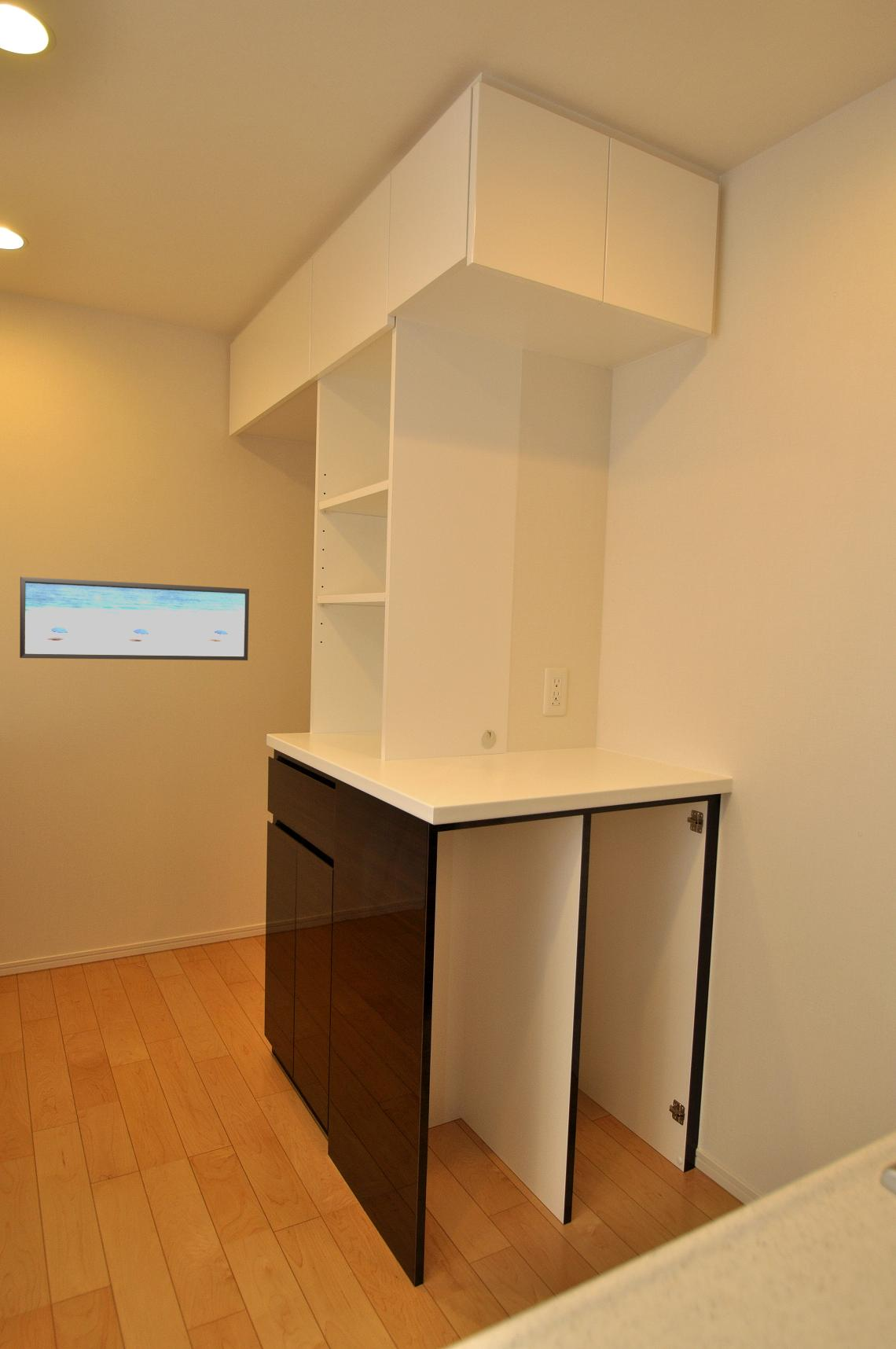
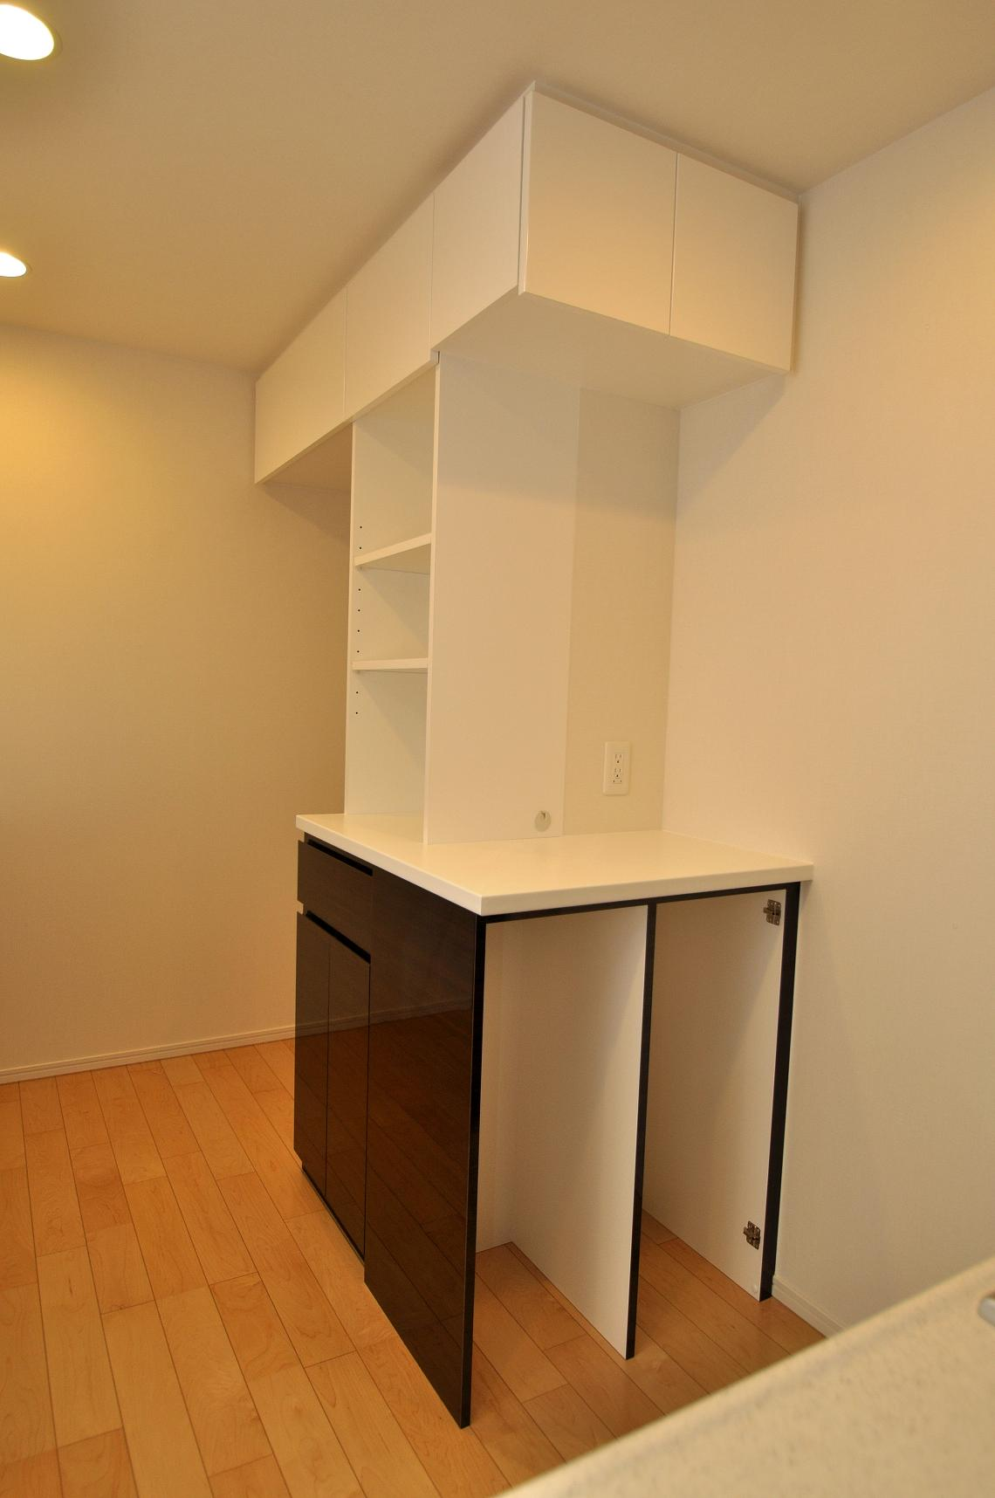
- wall art [19,576,250,661]
